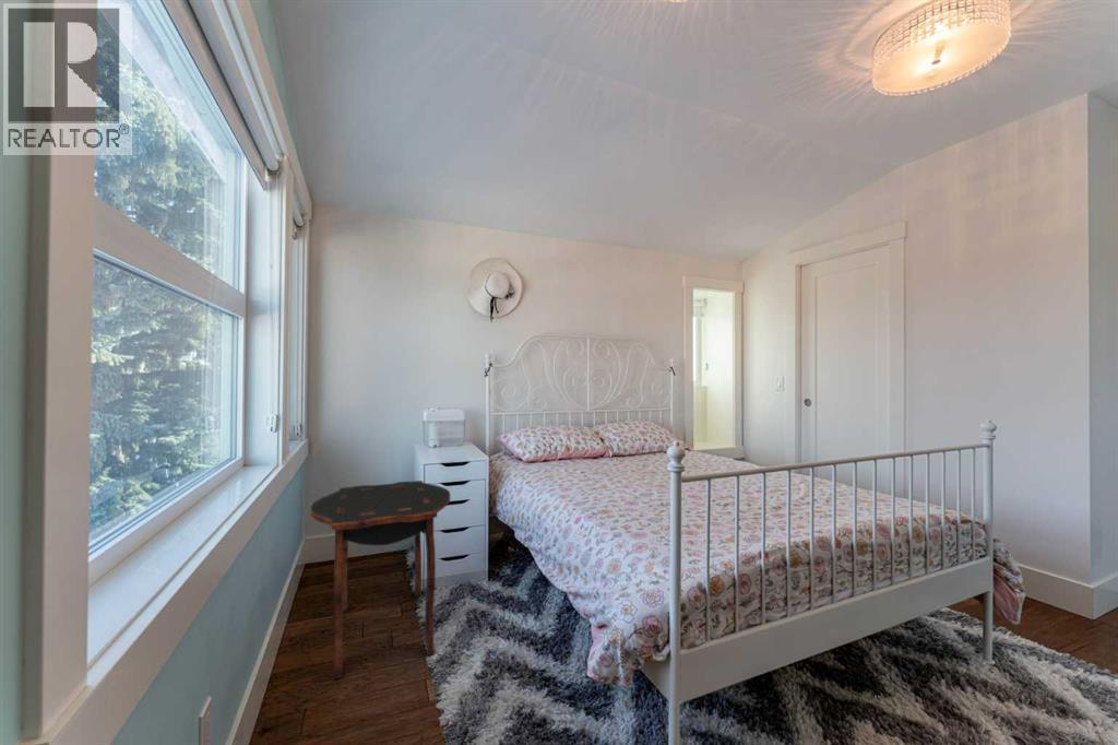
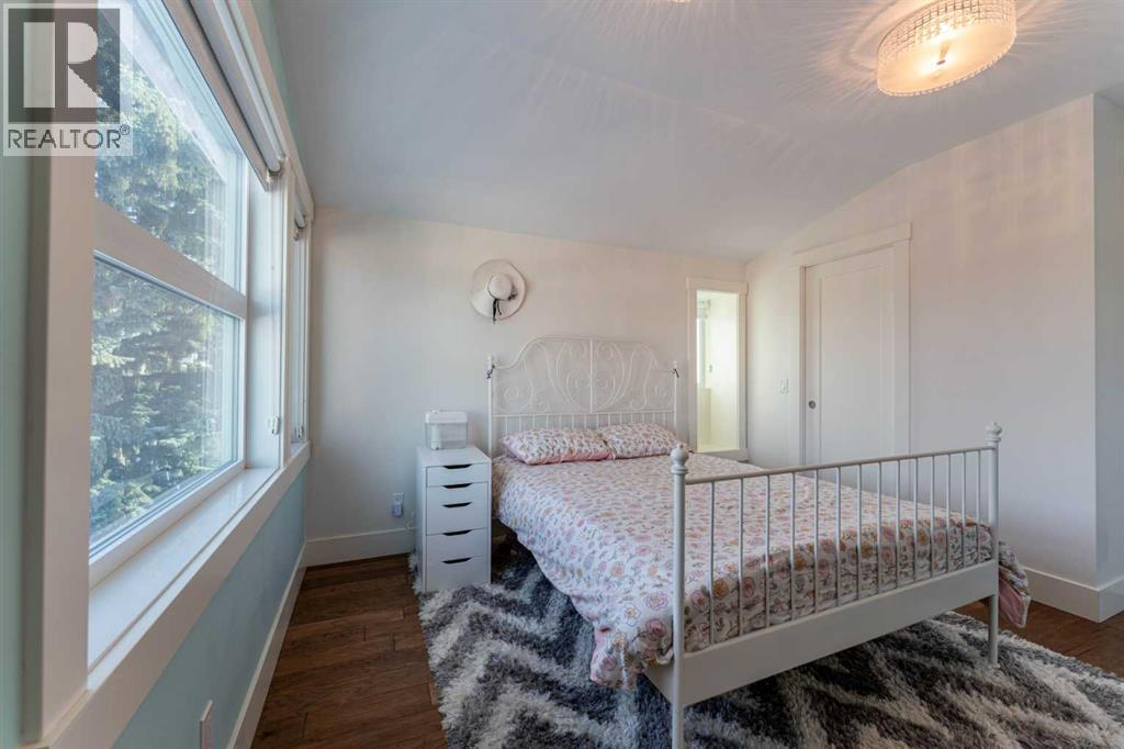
- side table [310,480,451,681]
